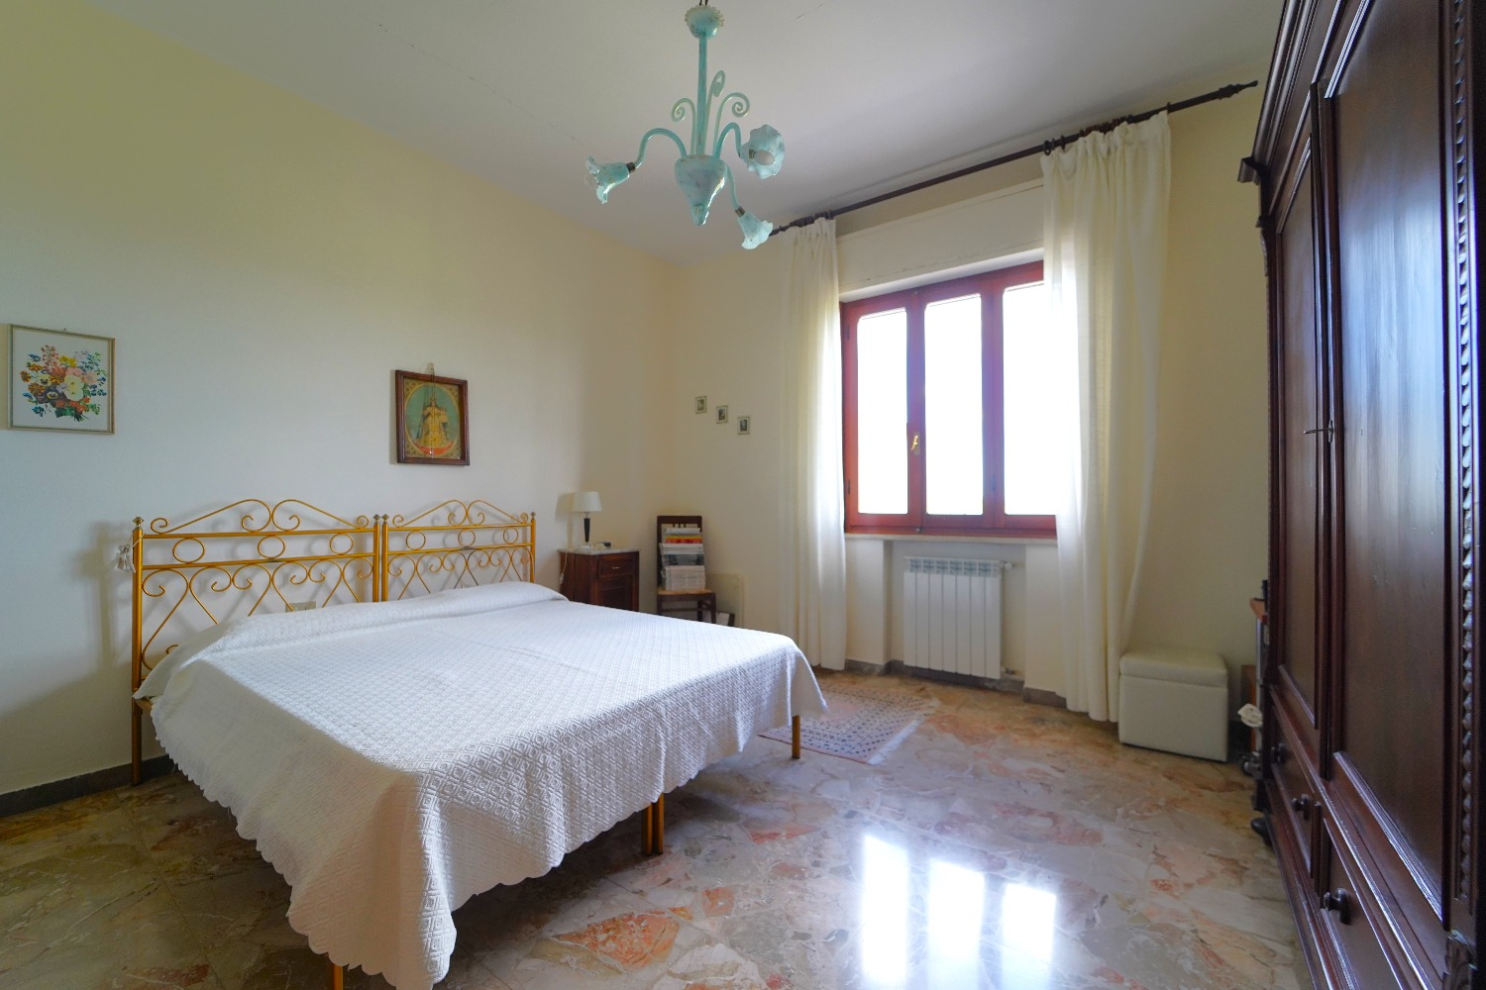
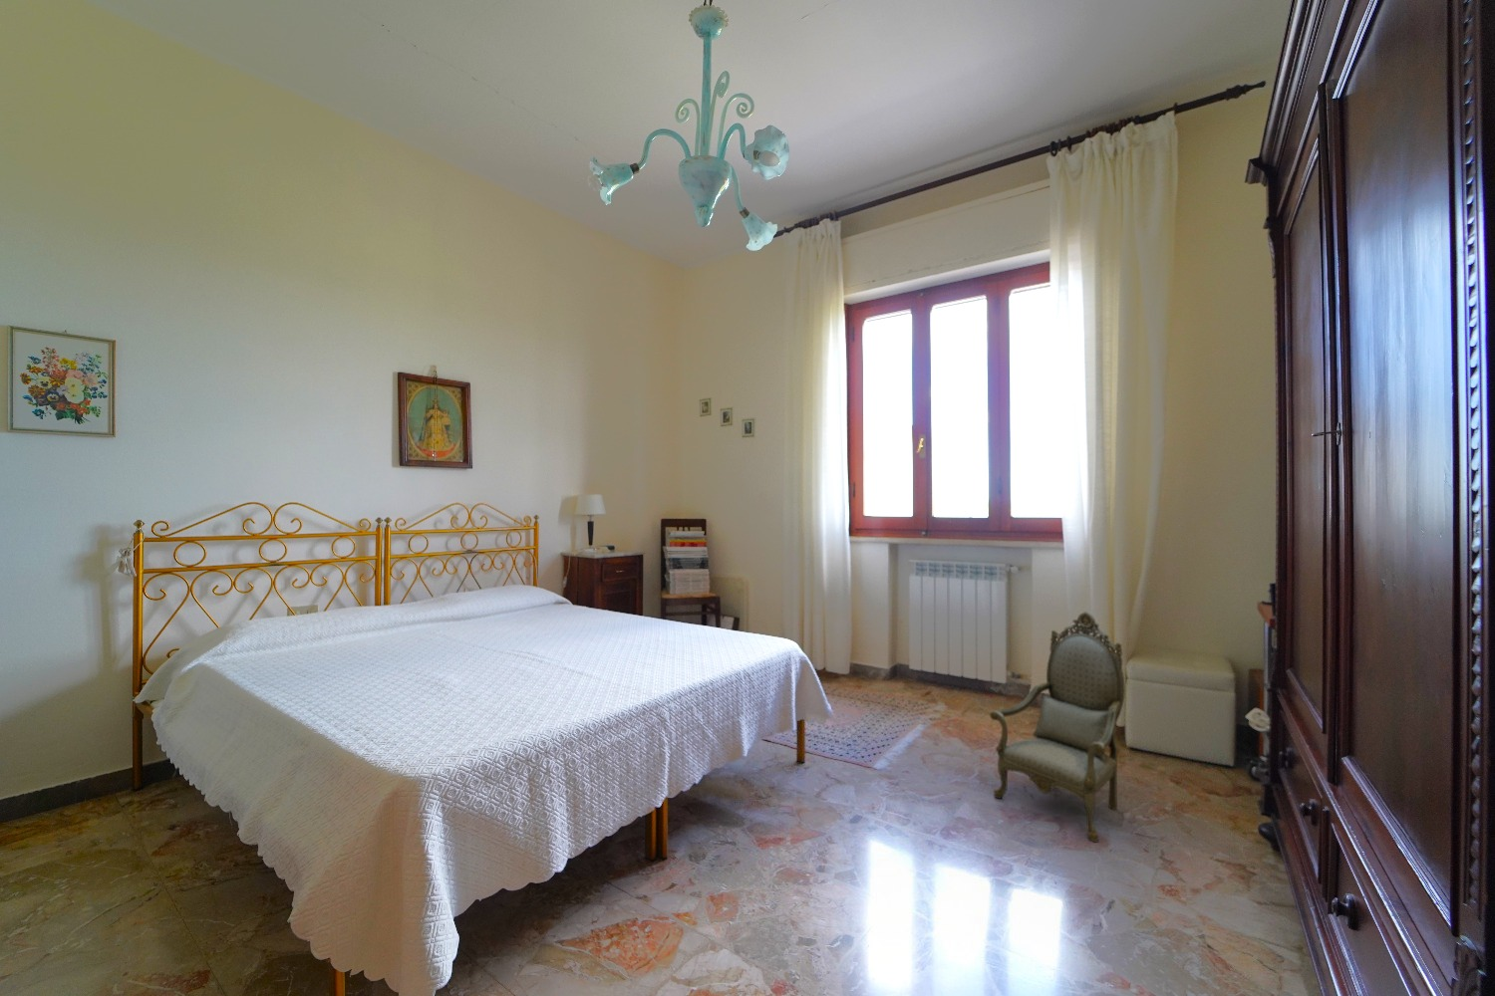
+ armchair [989,610,1126,844]
